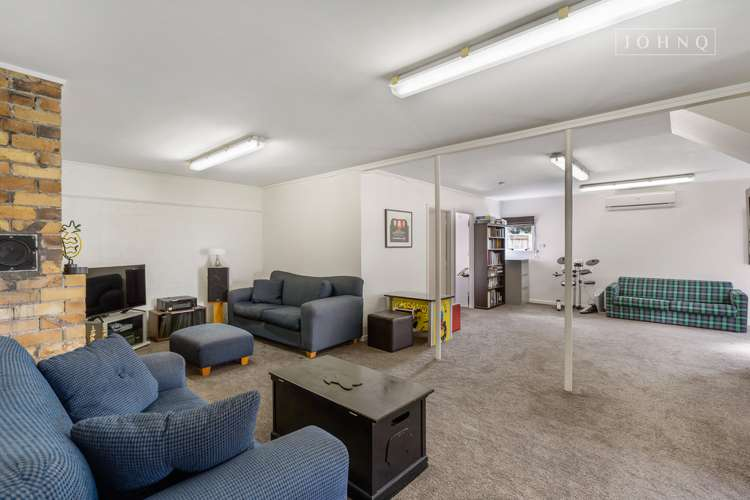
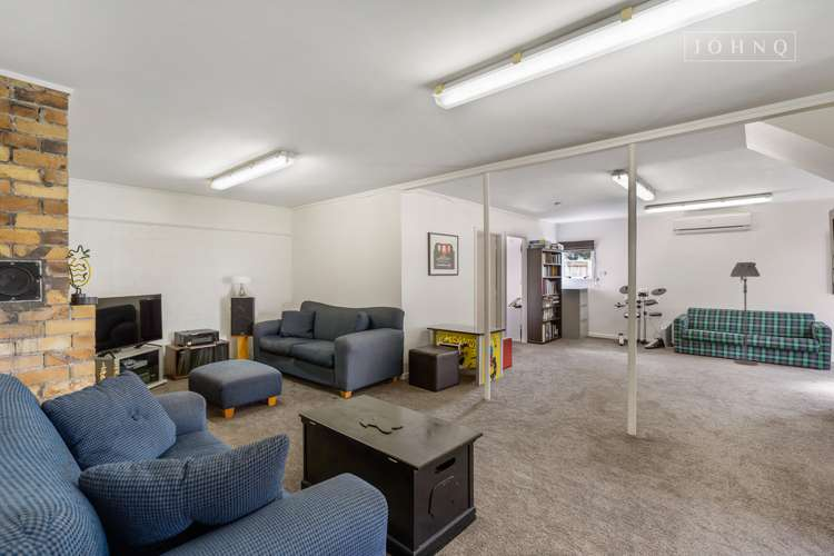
+ floor lamp [729,261,761,366]
